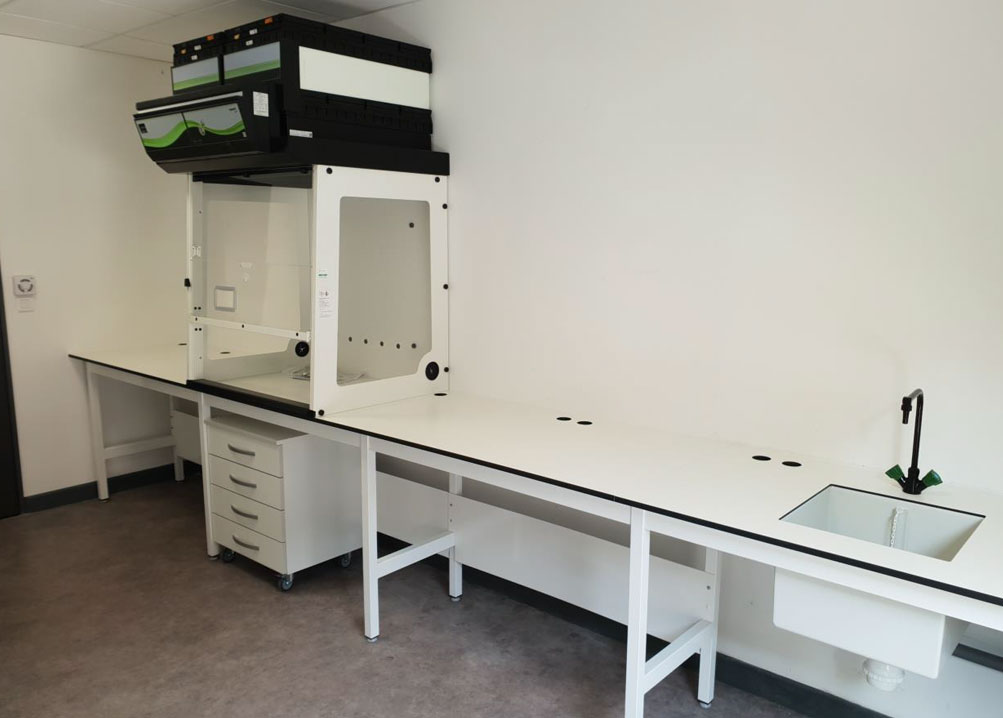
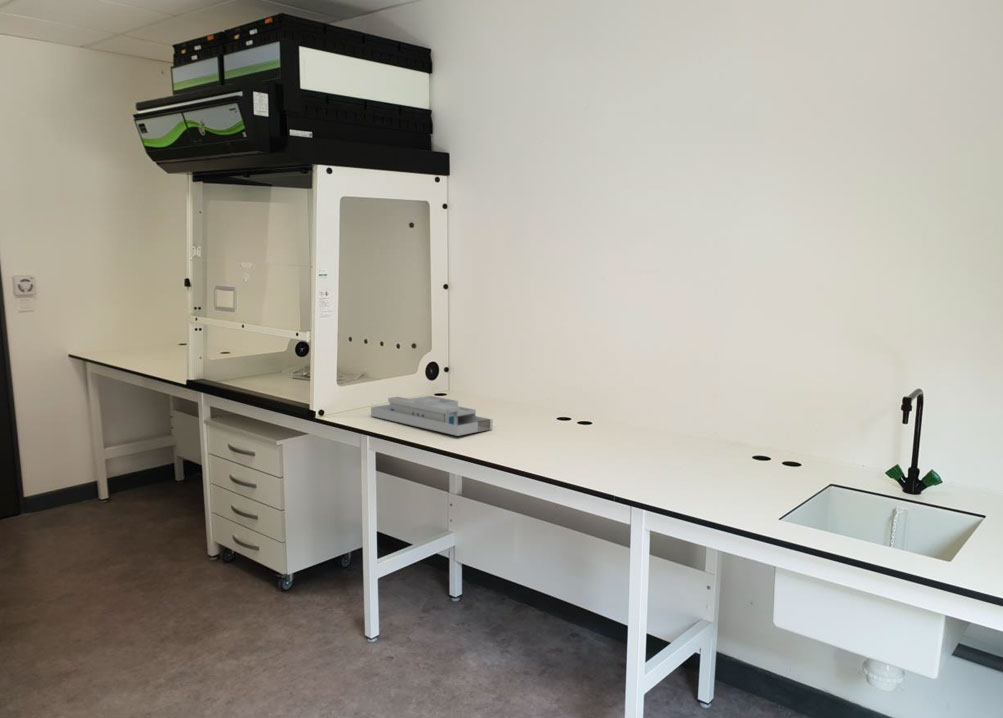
+ desk organizer [370,395,494,437]
